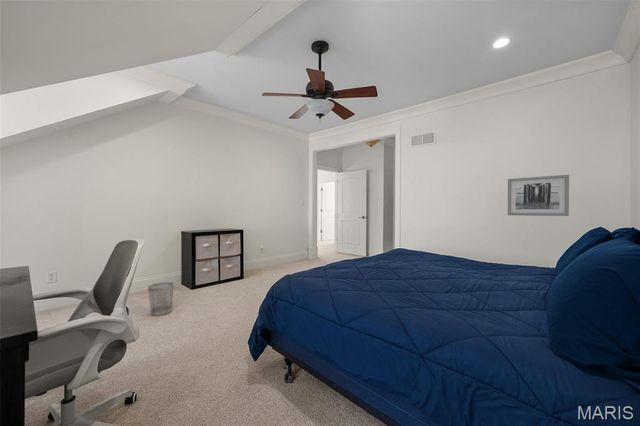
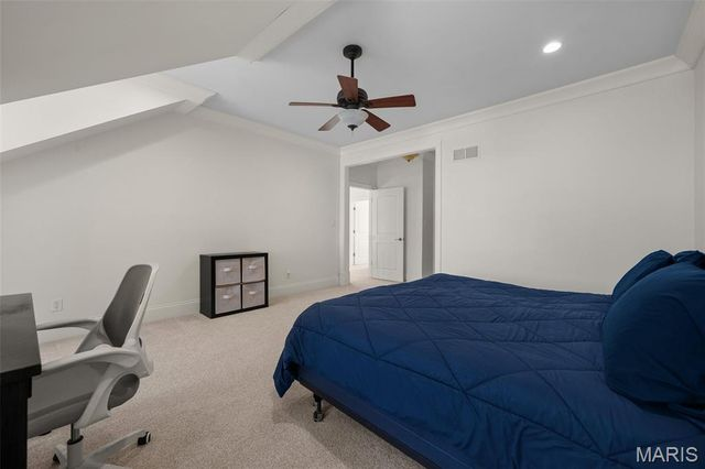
- wastebasket [147,281,175,317]
- wall art [507,174,570,217]
